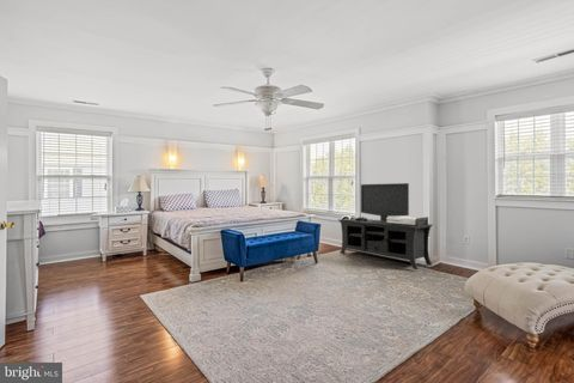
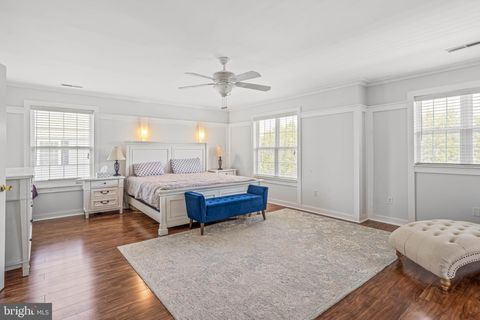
- media console [337,182,434,270]
